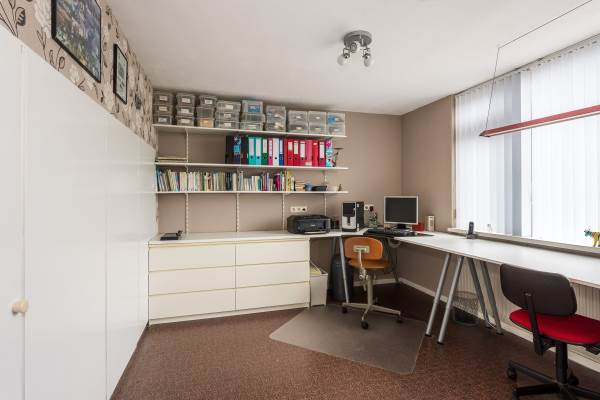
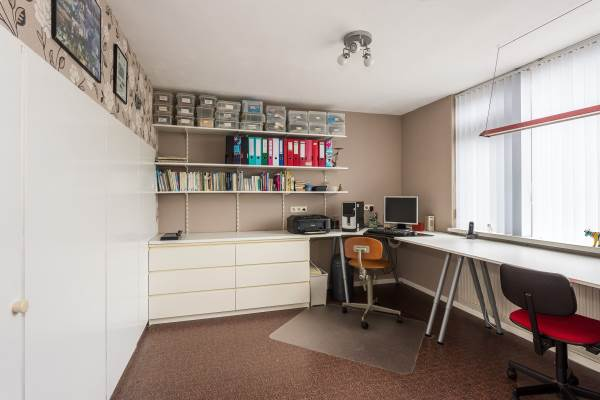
- waste bin [452,290,480,327]
